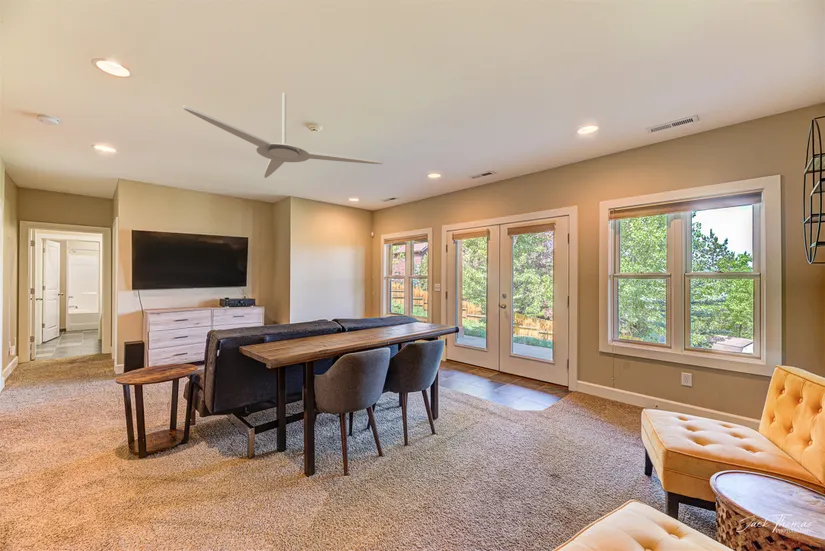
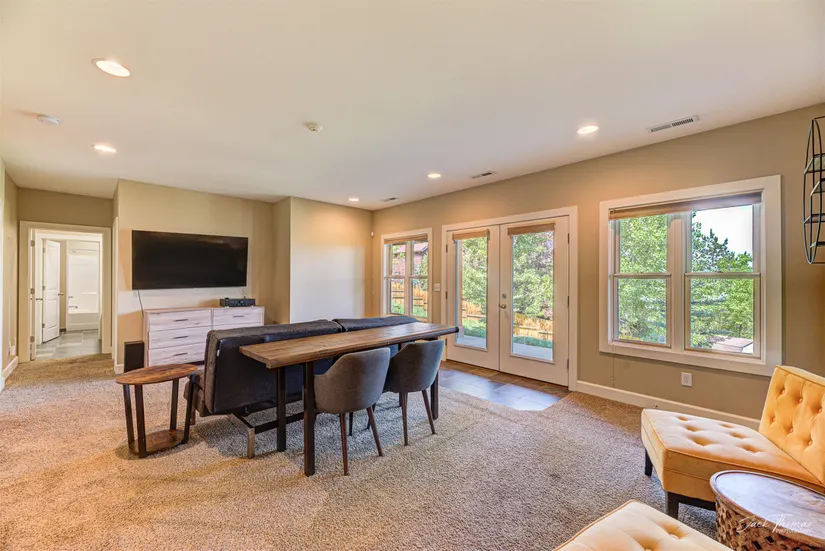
- ceiling fan [182,92,383,179]
